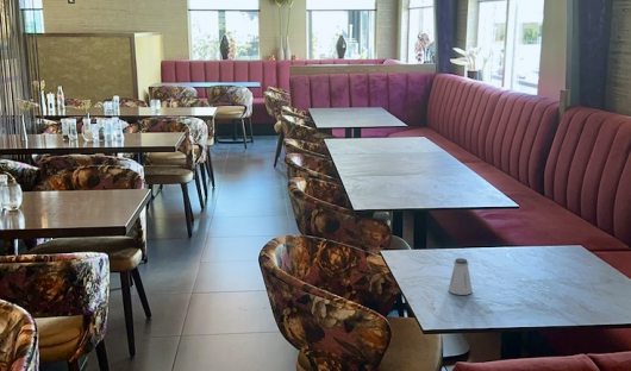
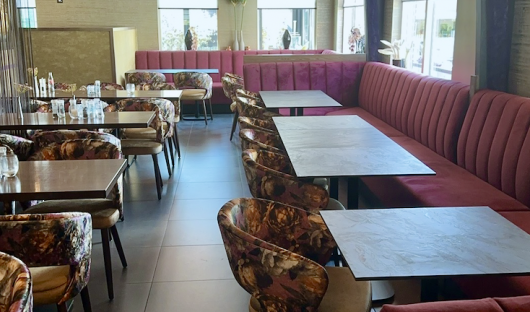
- saltshaker [448,257,473,296]
